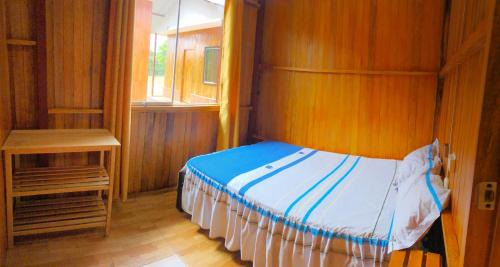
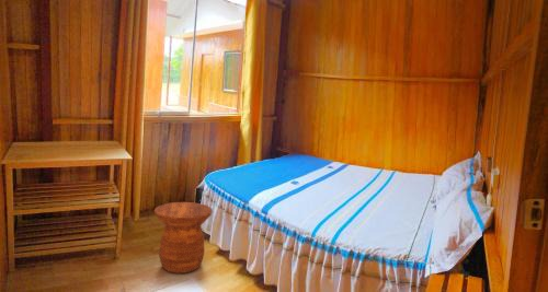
+ side table [153,201,214,275]
